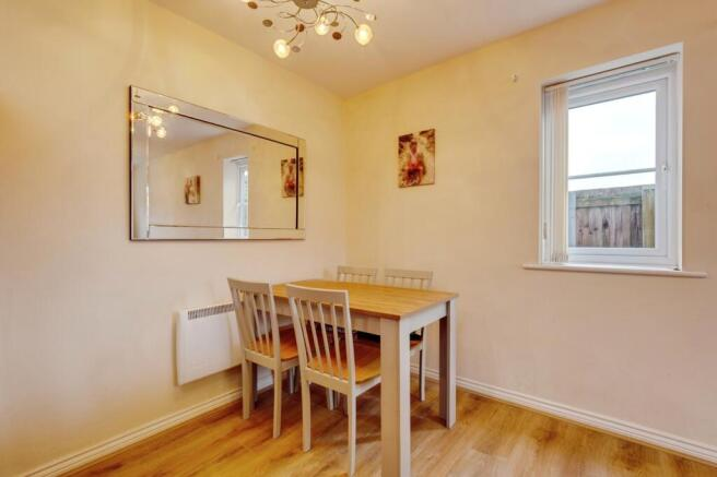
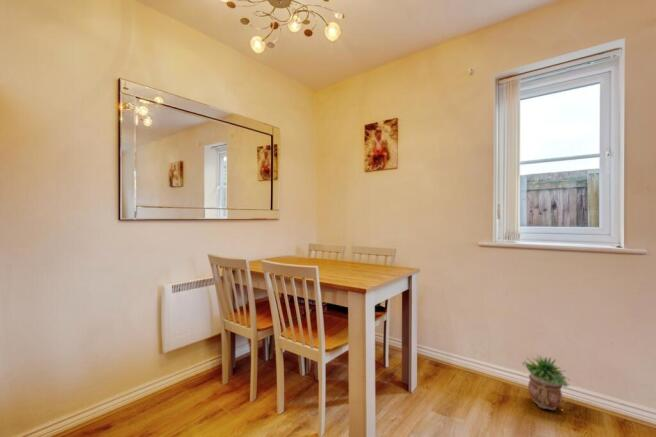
+ potted plant [521,353,571,411]
